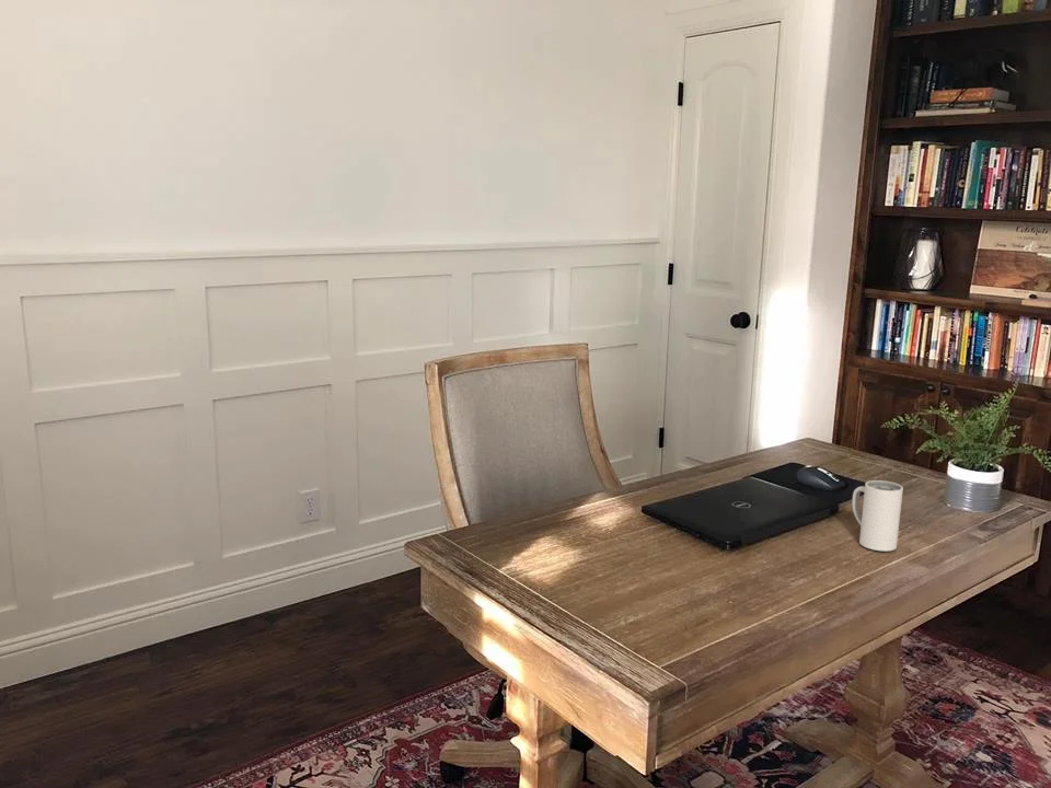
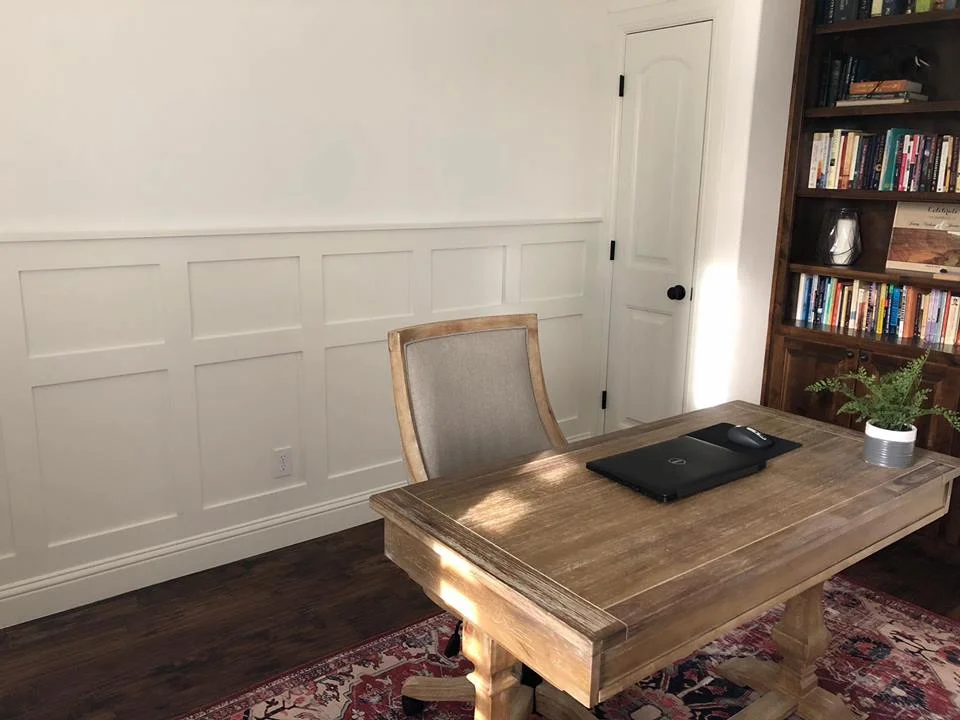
- mug [852,479,904,553]
